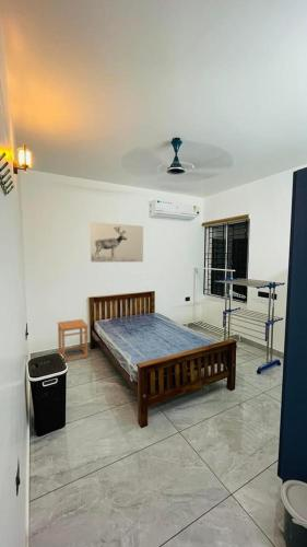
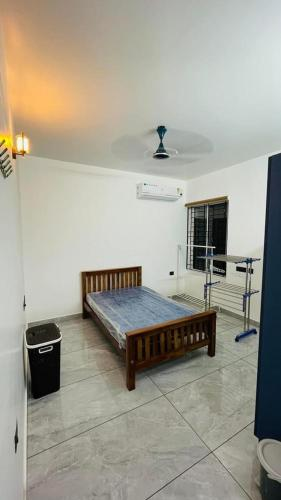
- side table [57,318,88,361]
- wall art [90,221,144,264]
